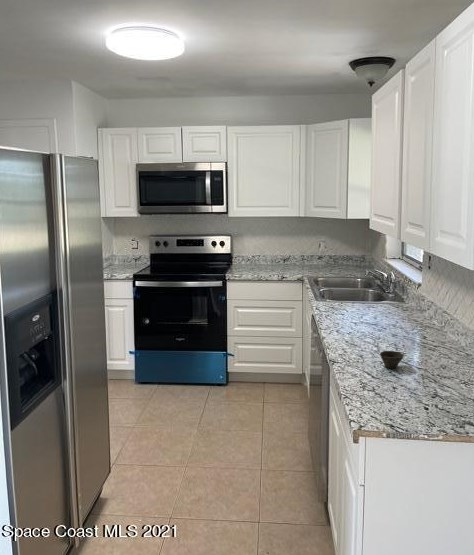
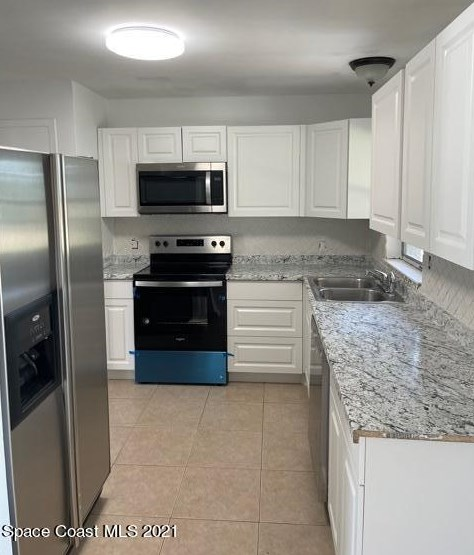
- cup [379,350,405,369]
